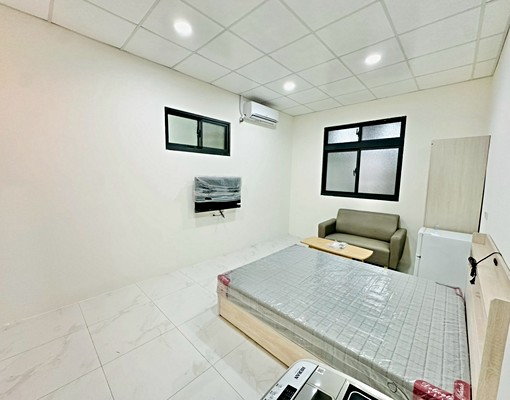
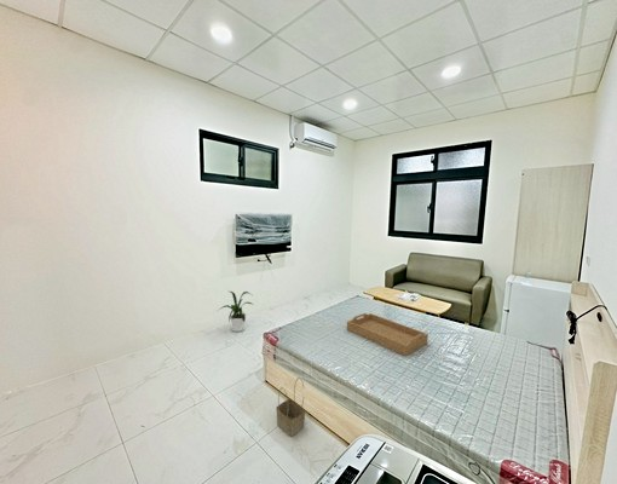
+ serving tray [346,312,429,357]
+ house plant [217,290,254,333]
+ basket [275,376,306,438]
